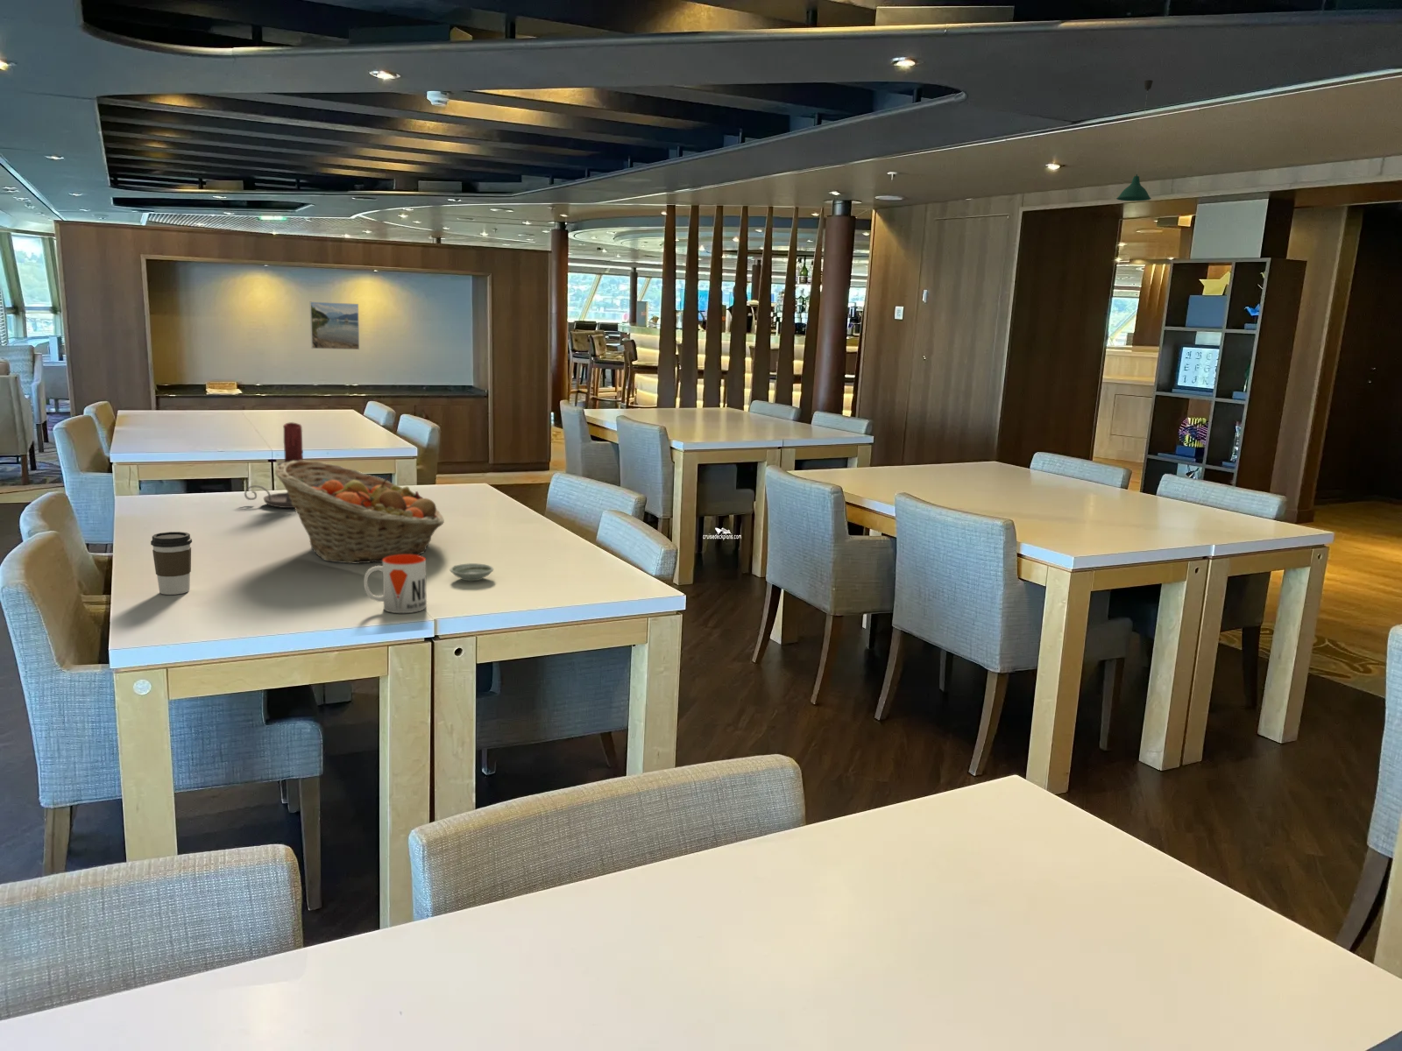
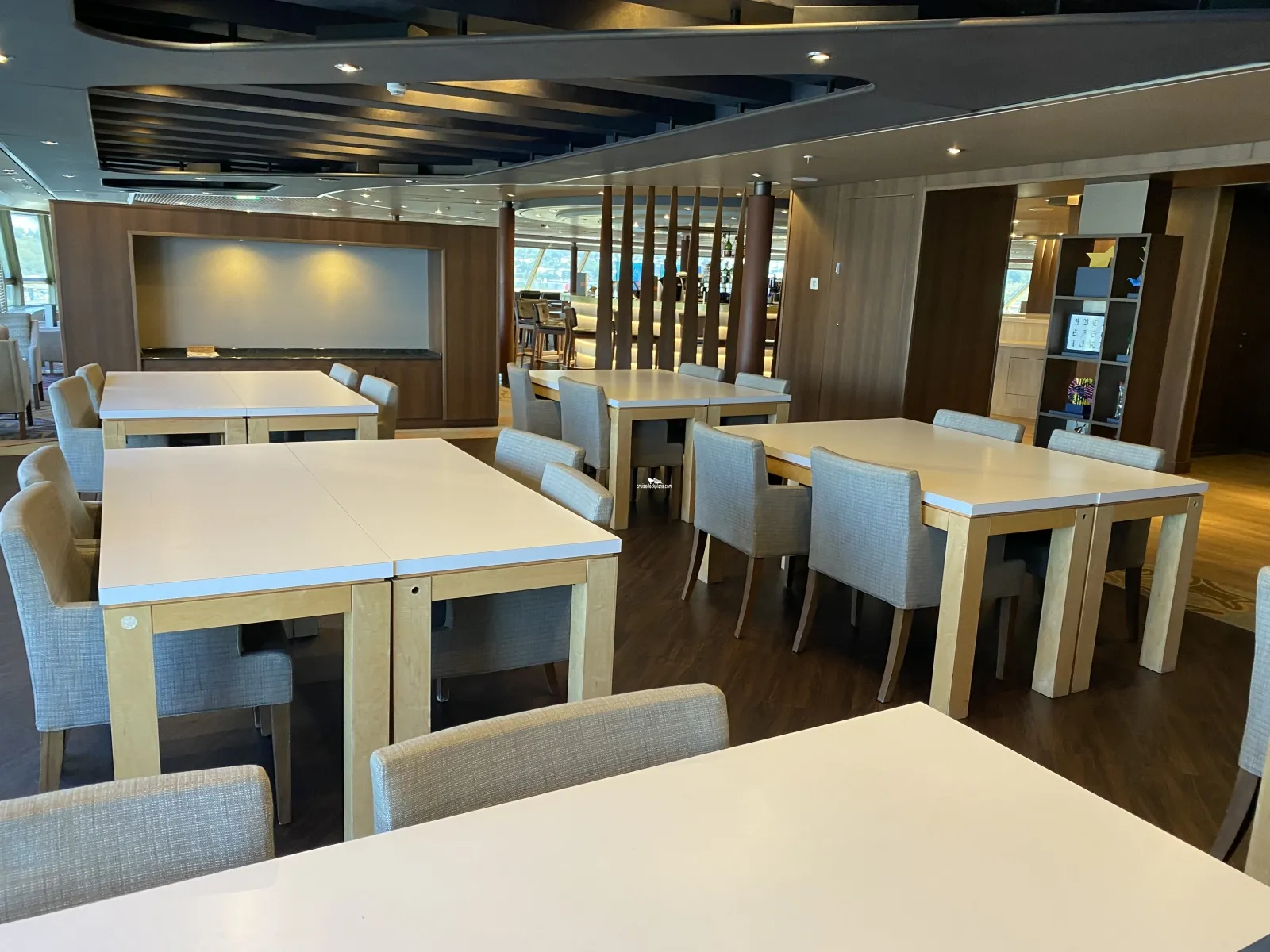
- candle holder [244,422,304,509]
- saucer [449,562,495,582]
- mug [363,554,427,614]
- fruit basket [274,460,445,564]
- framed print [308,301,360,350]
- pendant light [1115,79,1154,202]
- coffee cup [150,531,193,595]
